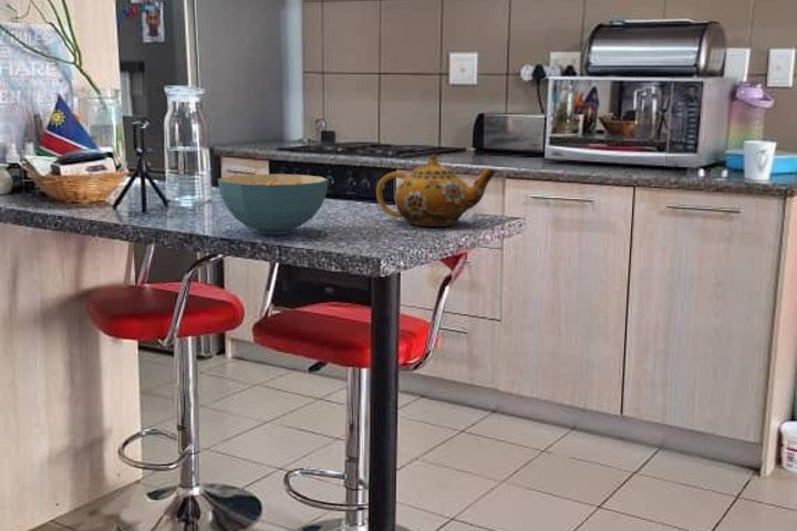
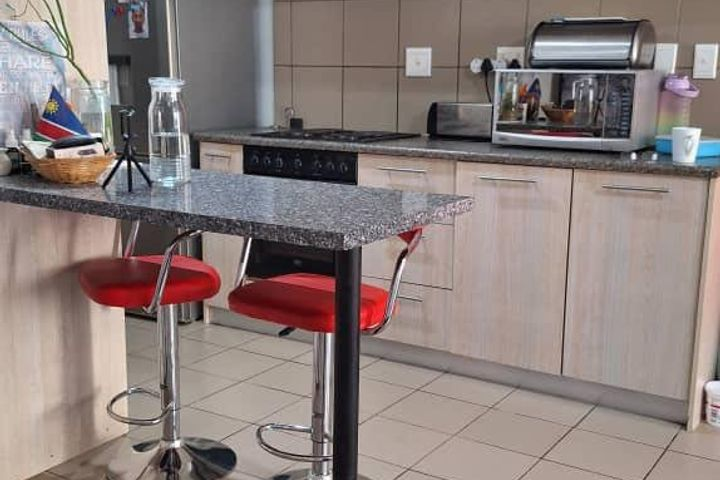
- teapot [375,154,497,228]
- cereal bowl [217,173,330,236]
